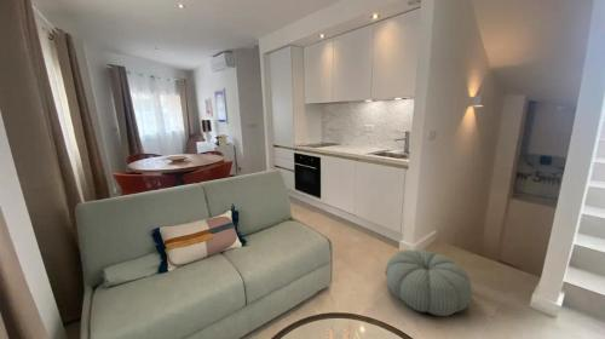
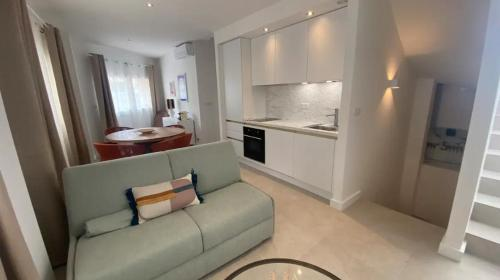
- pouf [384,248,473,317]
